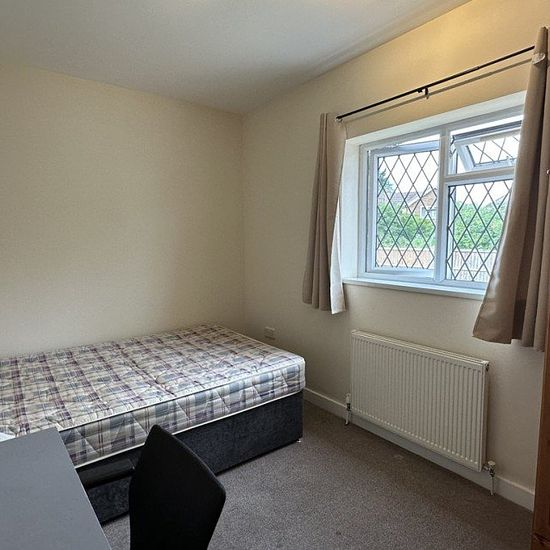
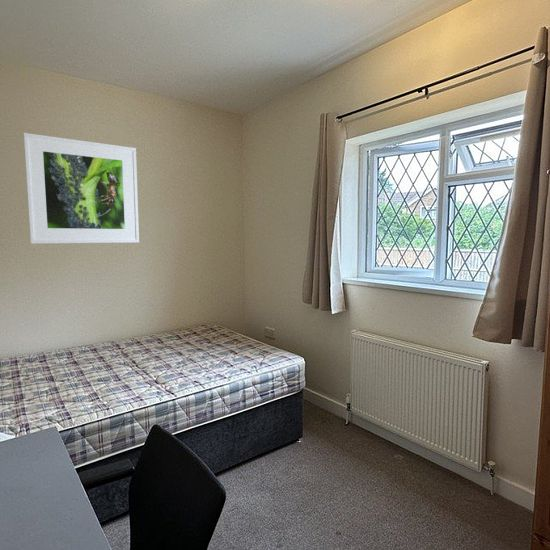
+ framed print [22,132,140,245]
